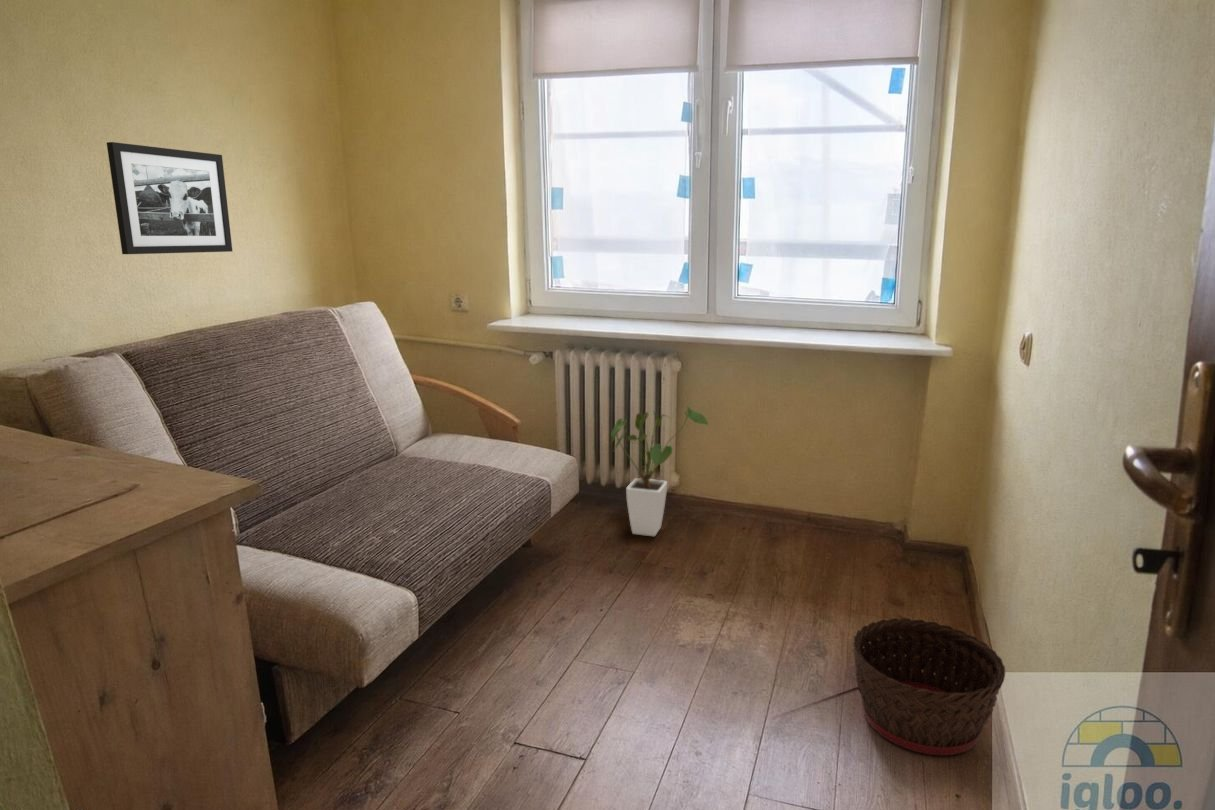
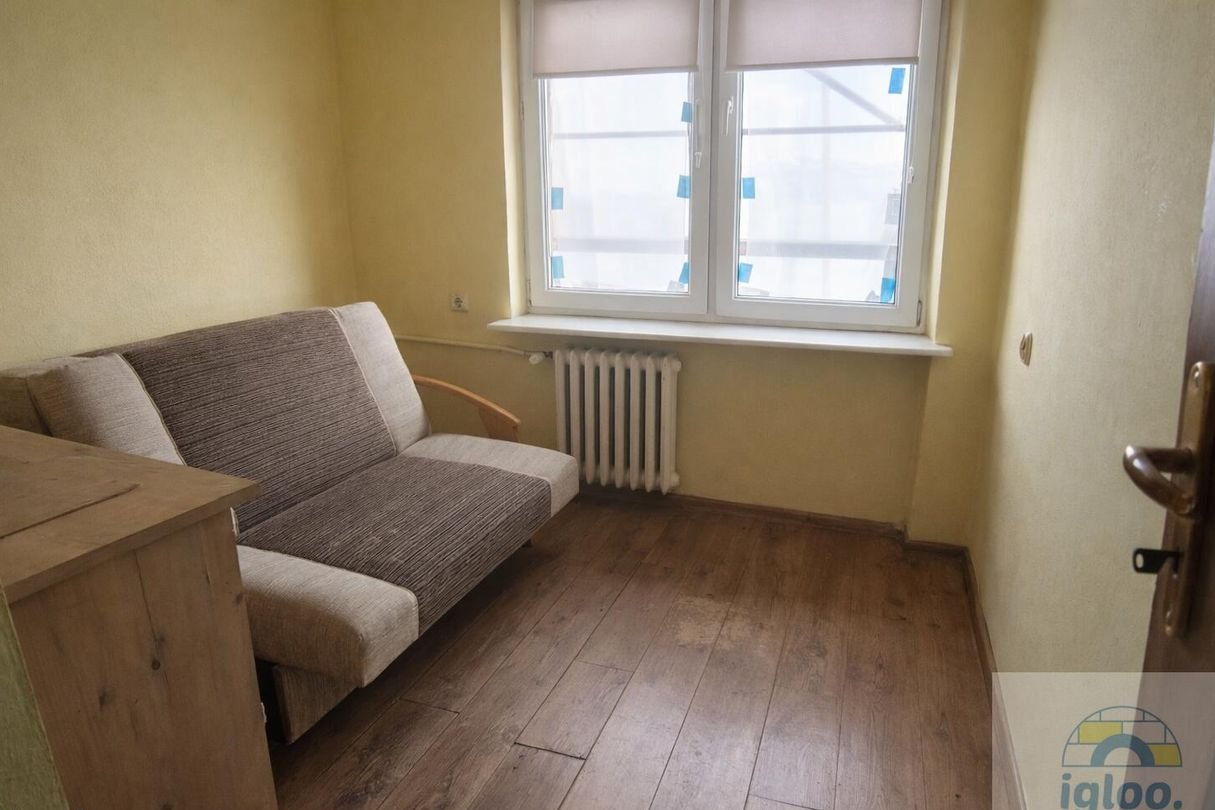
- picture frame [106,141,233,255]
- house plant [610,406,710,537]
- basket [851,617,1006,756]
